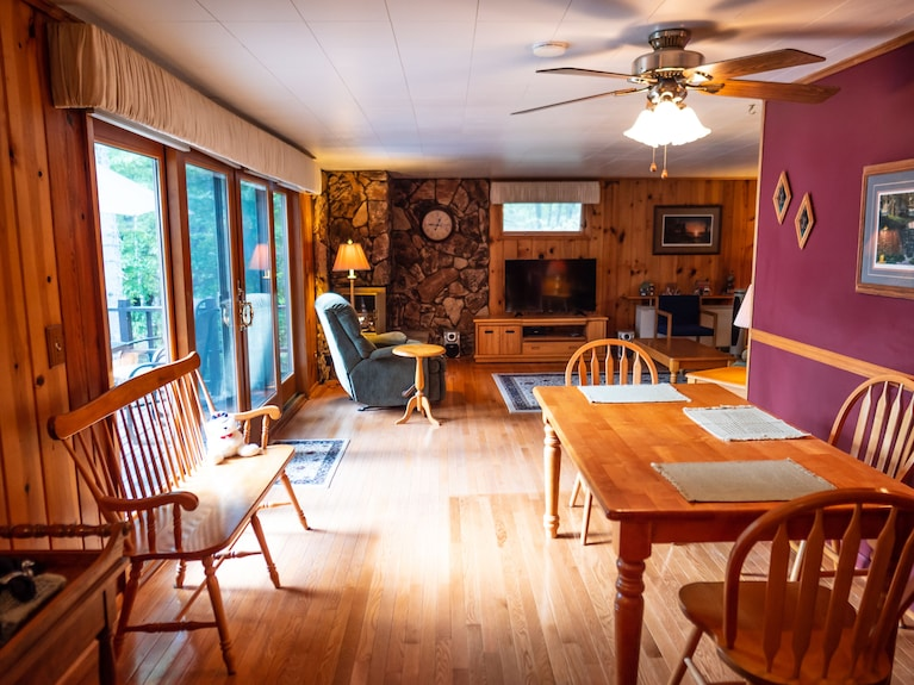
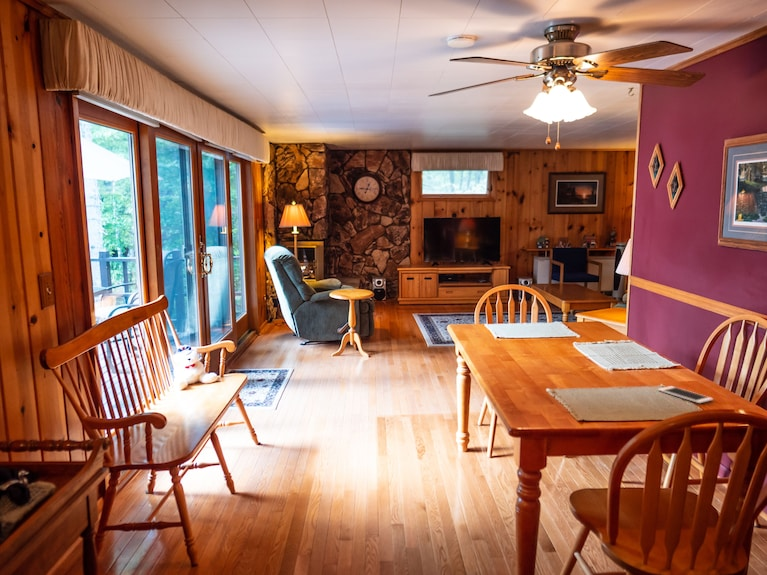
+ cell phone [657,385,714,404]
